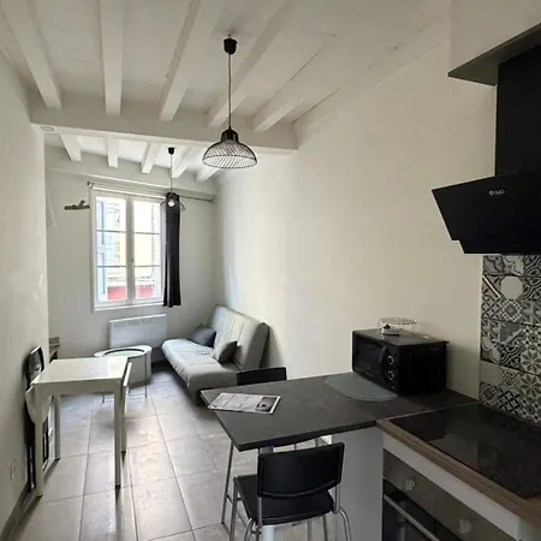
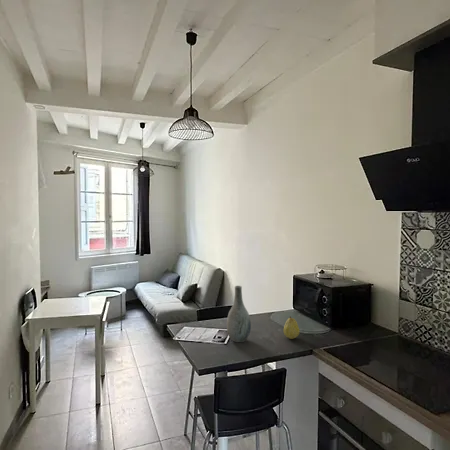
+ fruit [283,316,301,340]
+ vase [226,285,252,343]
